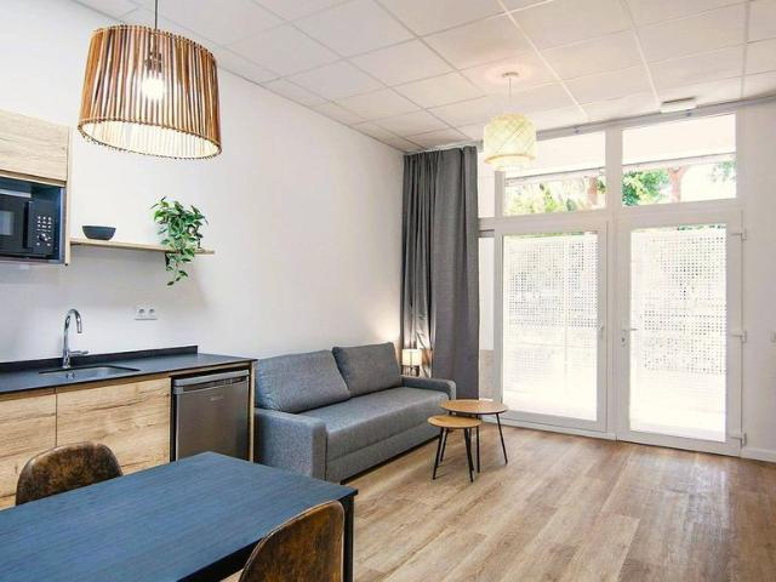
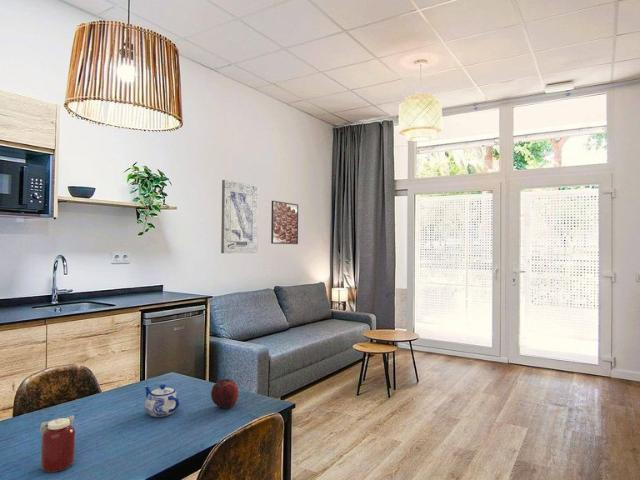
+ fruit [210,378,240,409]
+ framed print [270,200,299,245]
+ jar [38,414,76,473]
+ teapot [143,383,181,418]
+ wall art [220,179,259,254]
